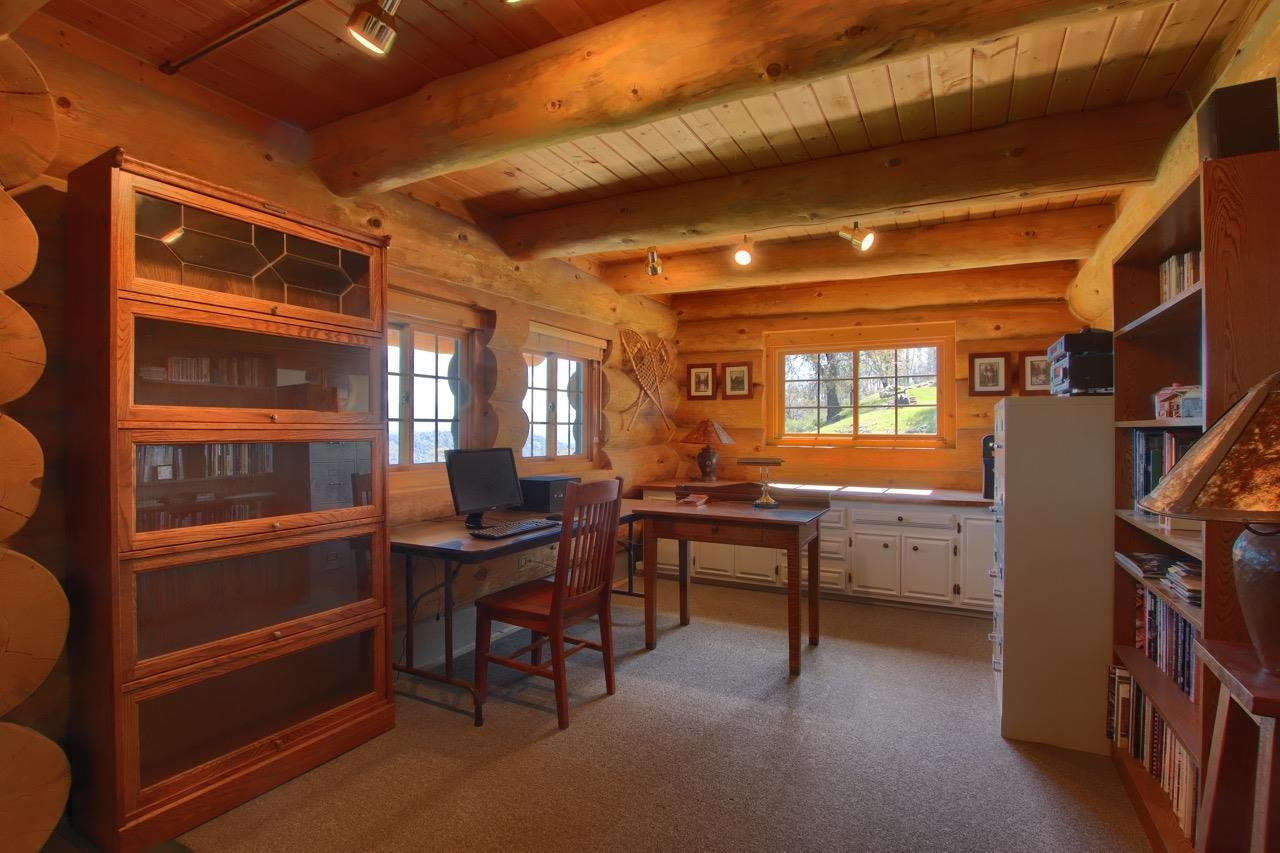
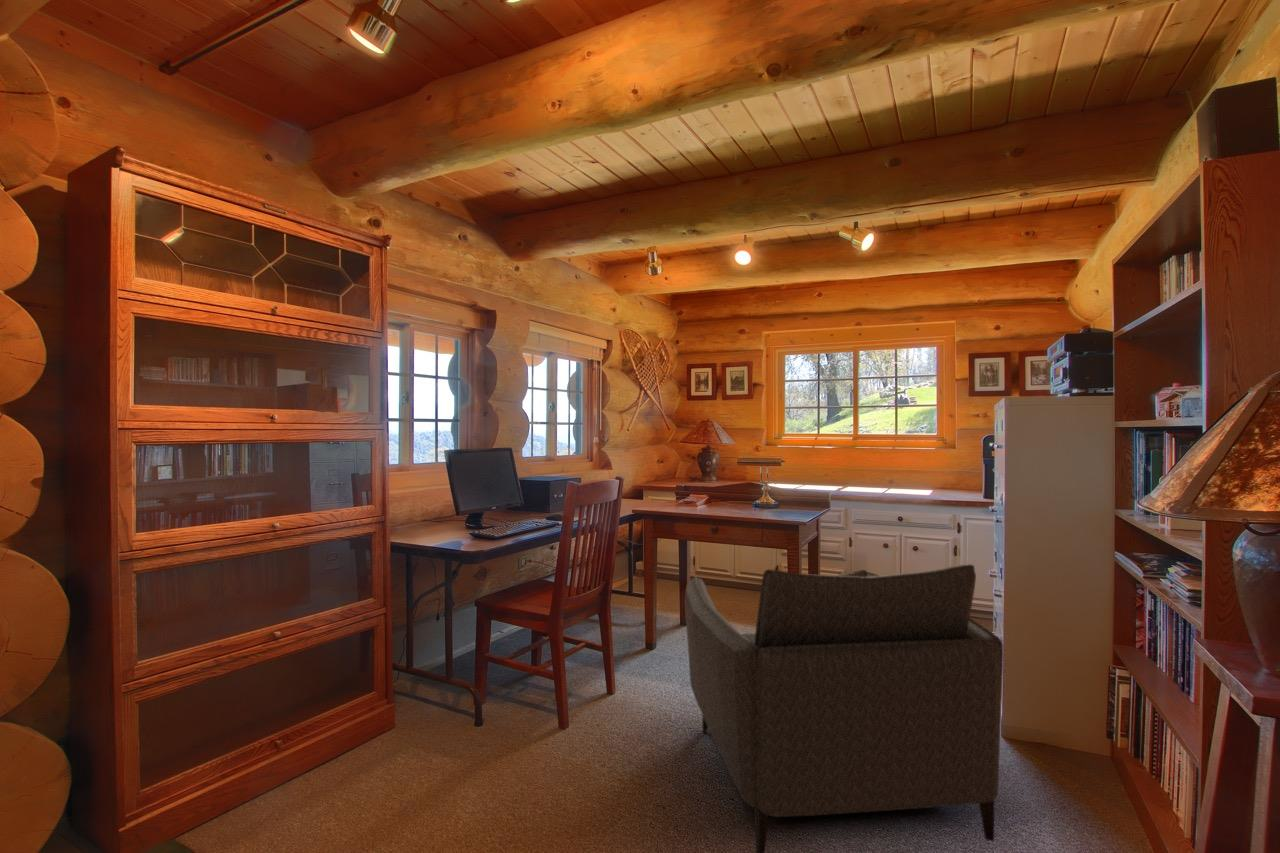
+ armchair [684,563,1004,853]
